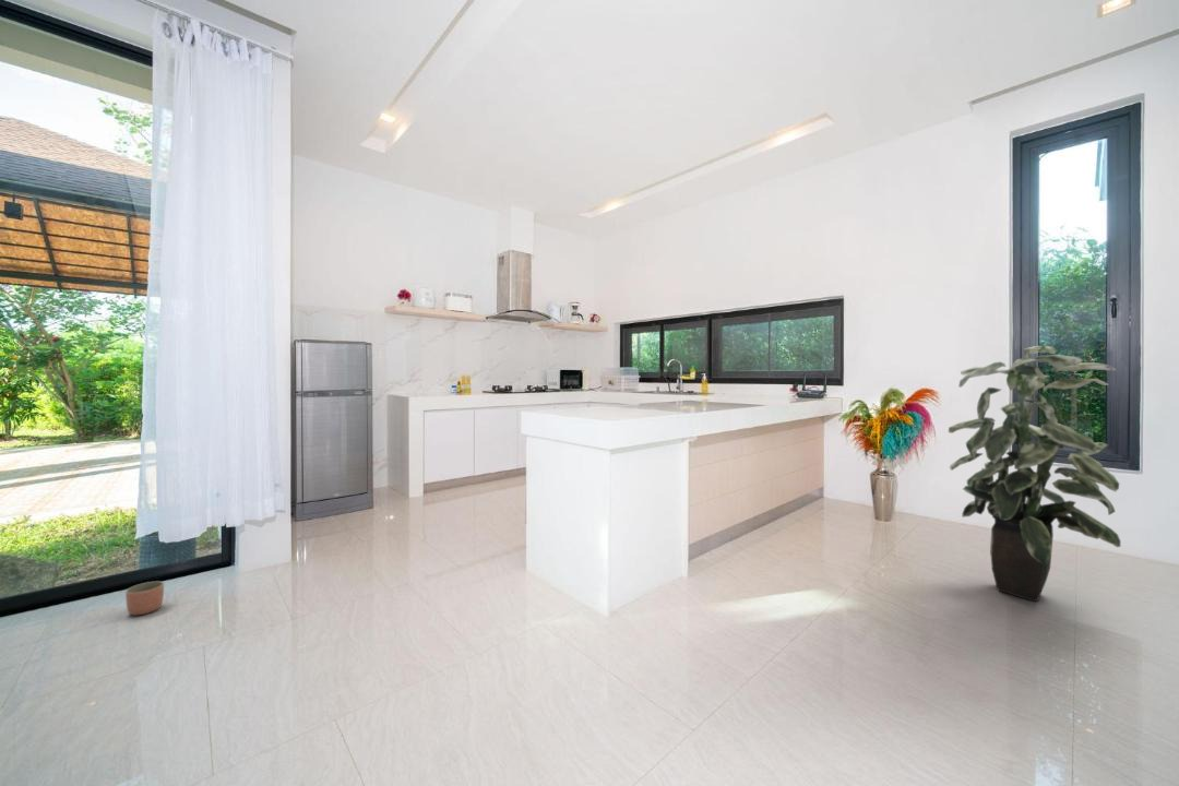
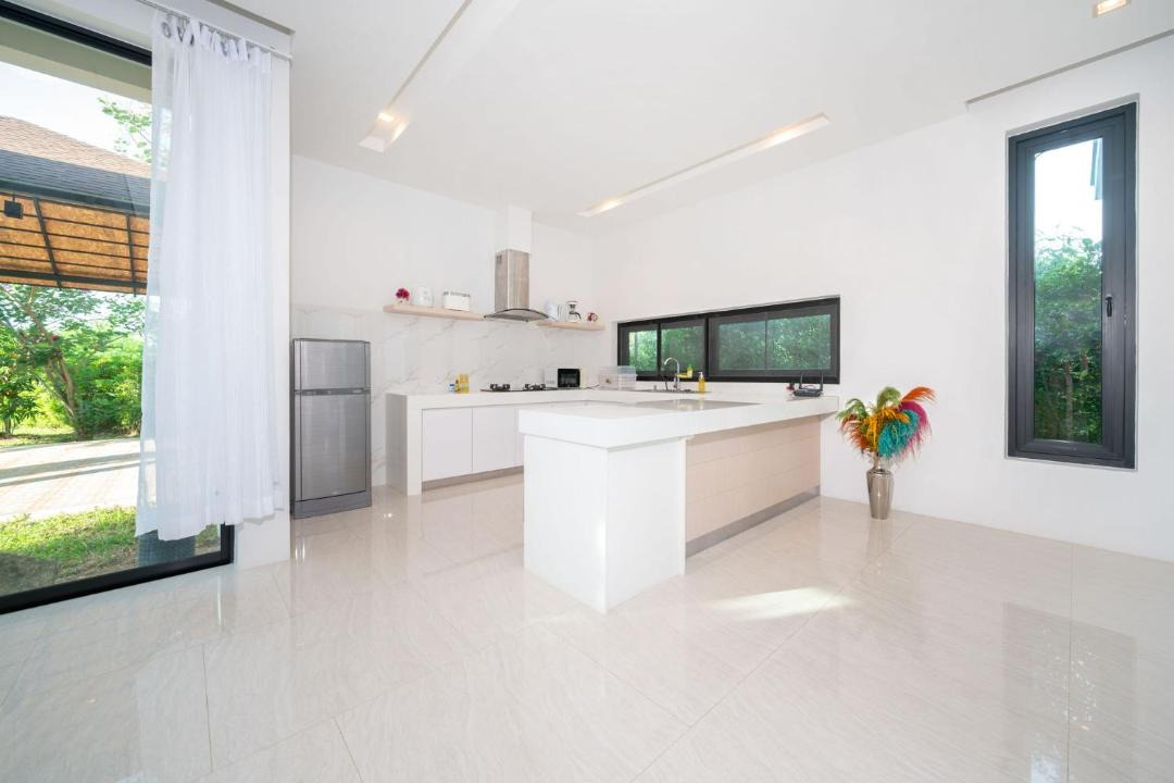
- planter [124,580,165,616]
- indoor plant [948,345,1121,603]
